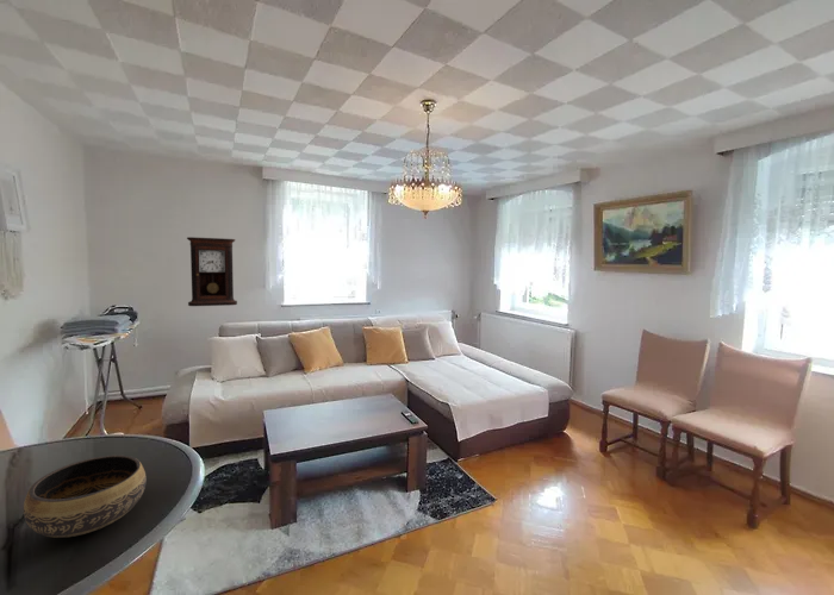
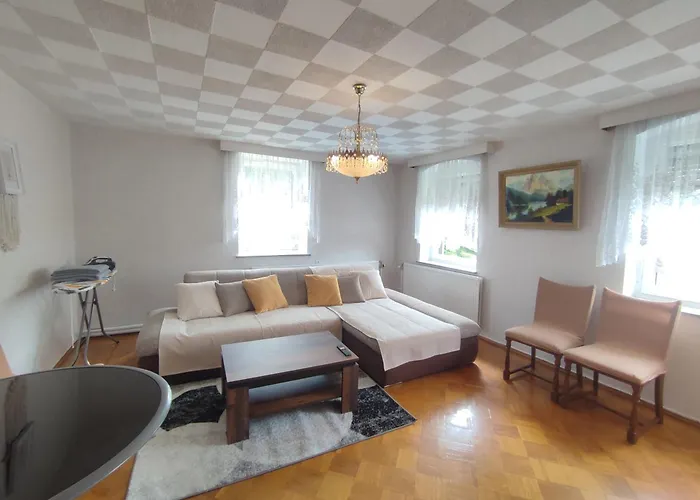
- bowl [23,453,148,539]
- pendulum clock [186,236,238,307]
